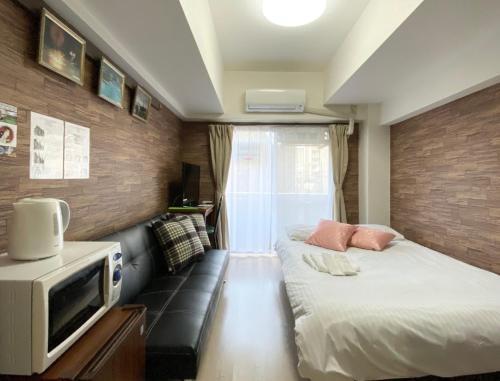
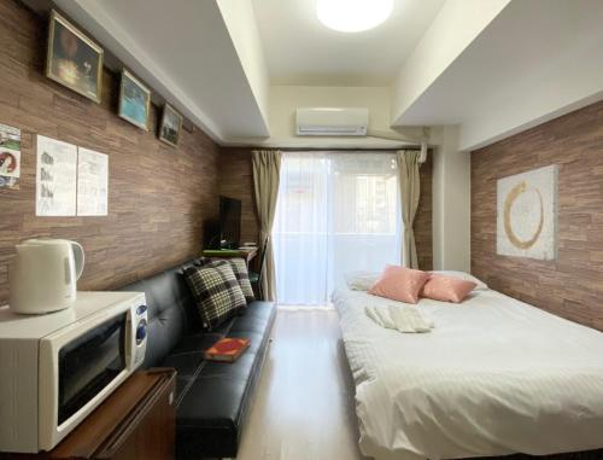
+ wall art [496,163,560,262]
+ hardback book [203,337,252,363]
